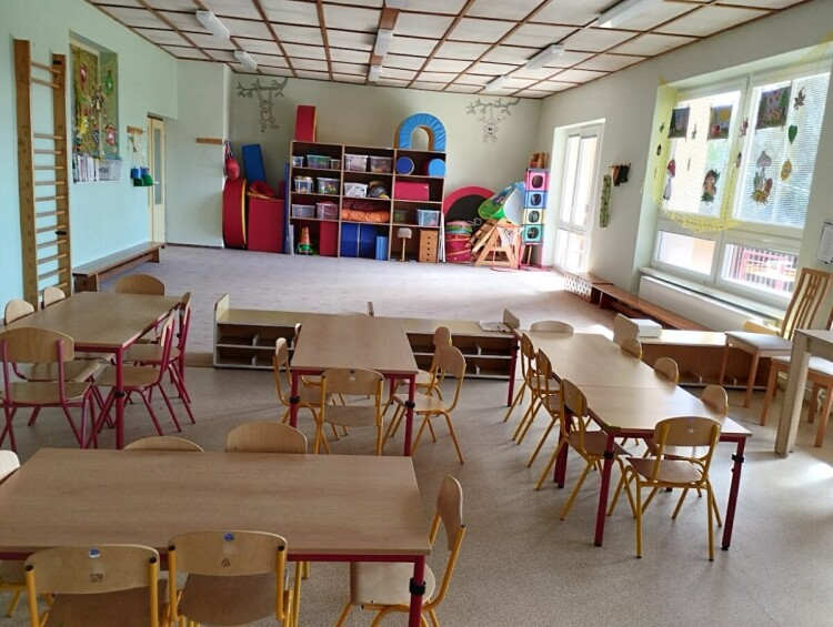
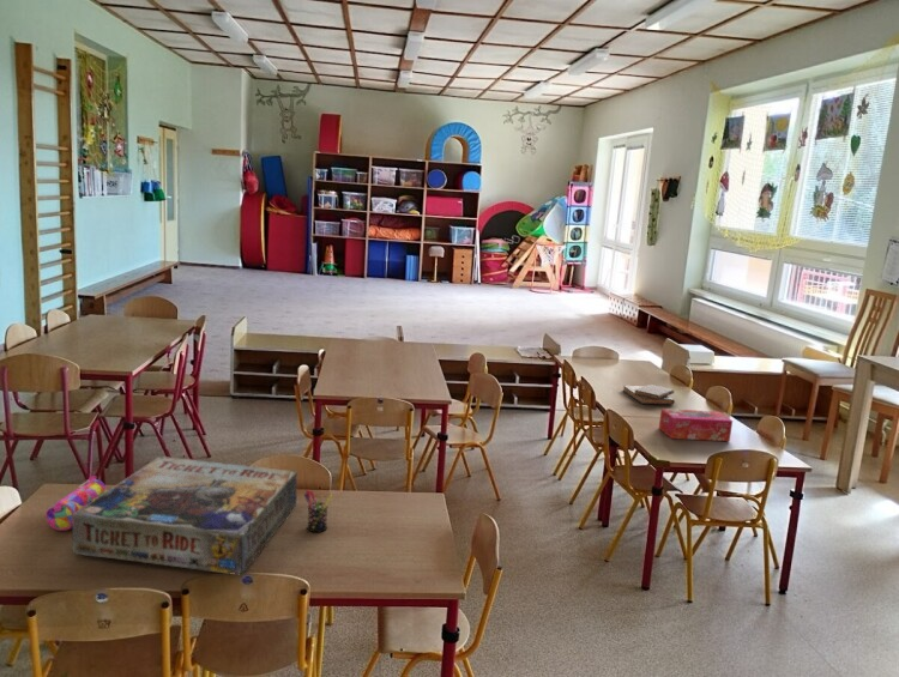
+ tissue box [658,407,734,442]
+ pen holder [303,489,333,533]
+ diary [622,383,676,406]
+ pencil case [44,476,108,532]
+ board game [72,455,298,575]
